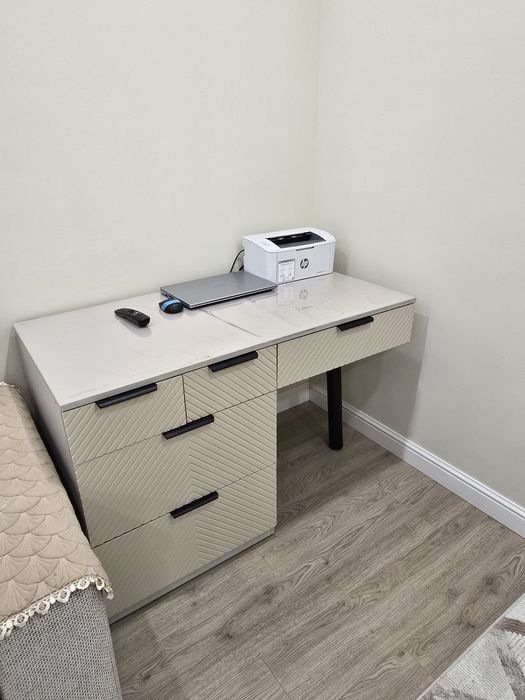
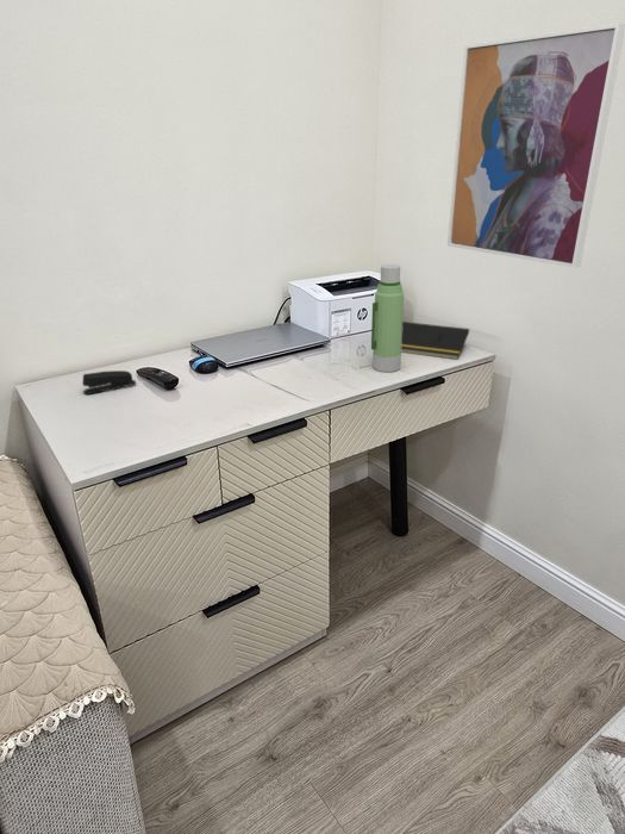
+ notepad [401,320,470,361]
+ stapler [81,369,137,396]
+ wall art [446,21,625,269]
+ water bottle [370,263,405,373]
